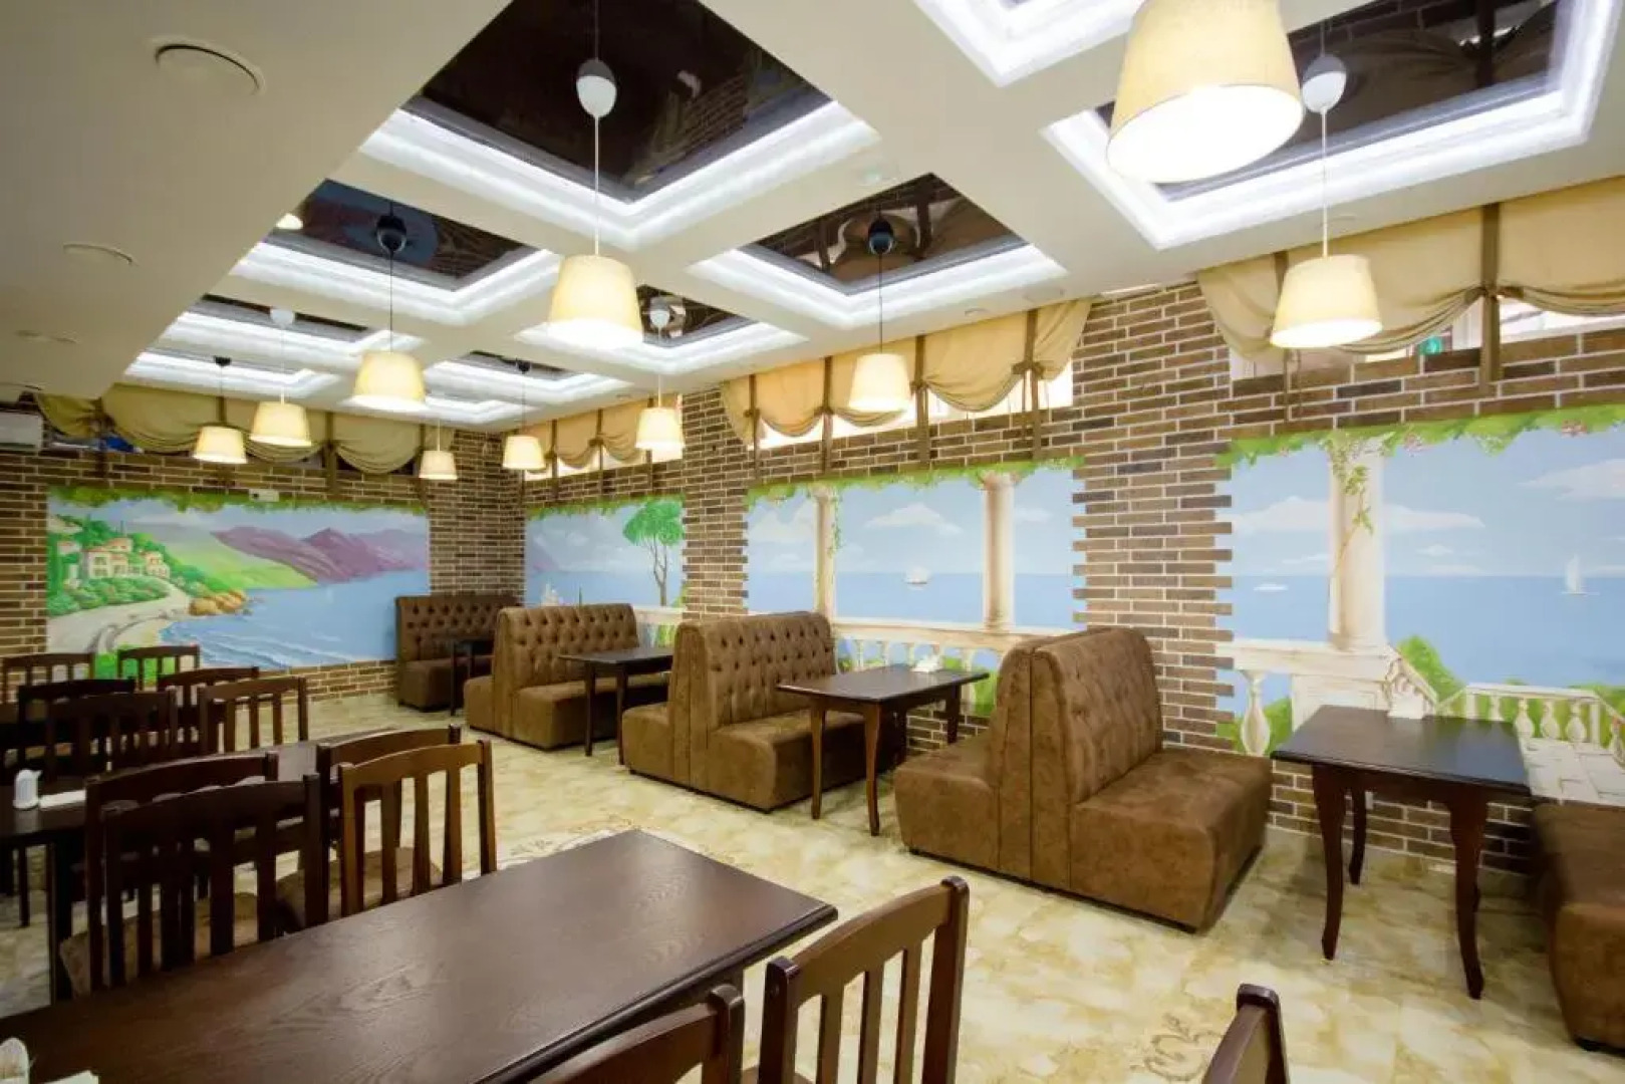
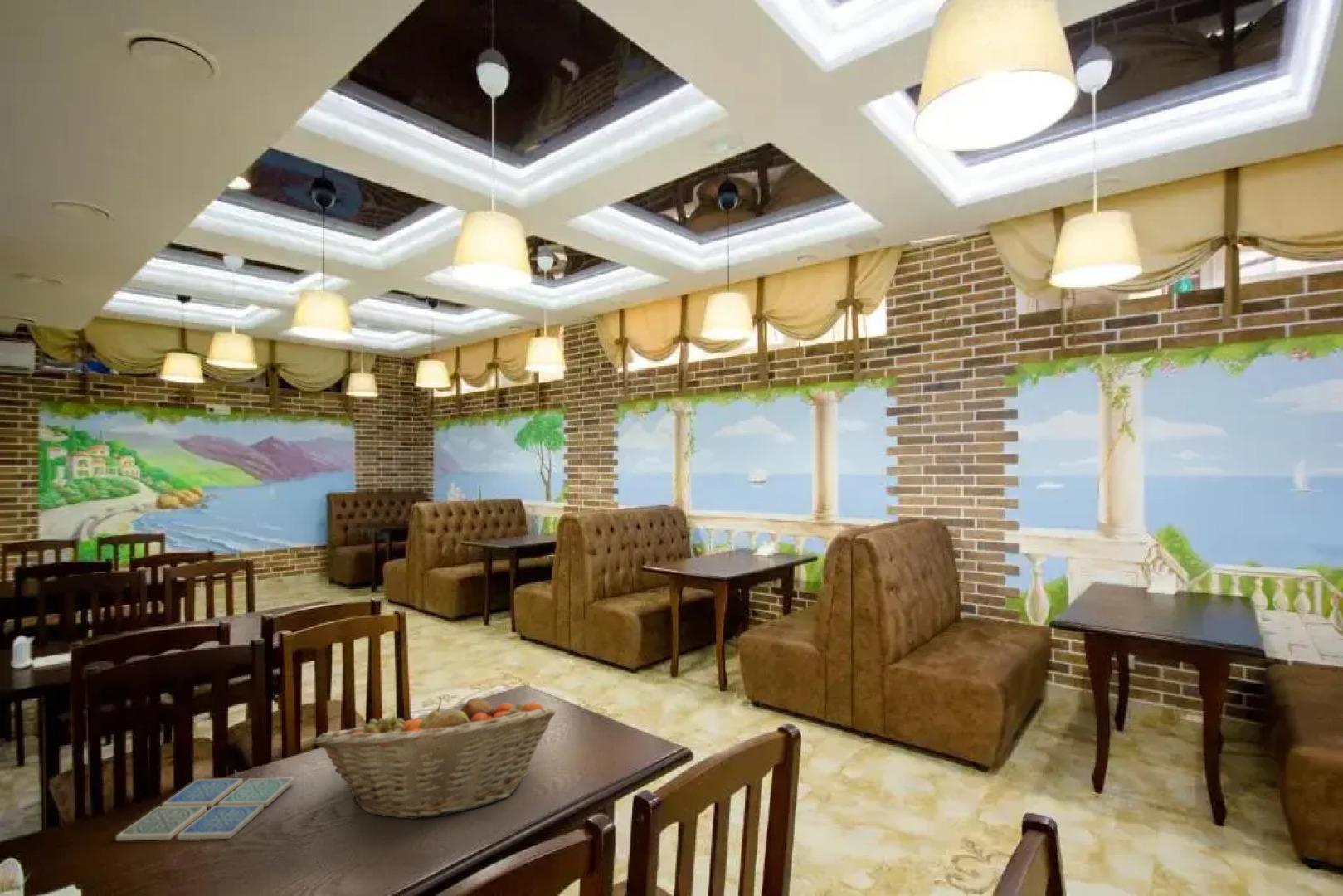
+ fruit basket [313,695,557,820]
+ drink coaster [115,777,295,841]
